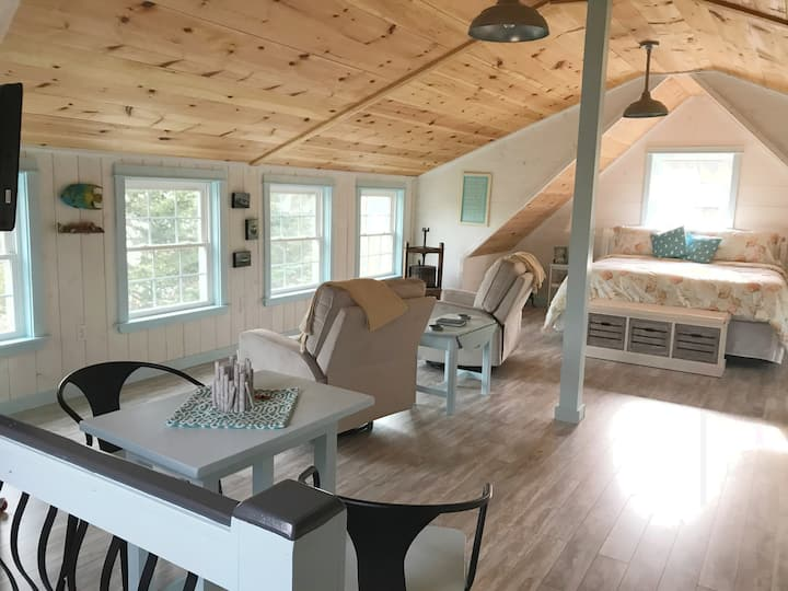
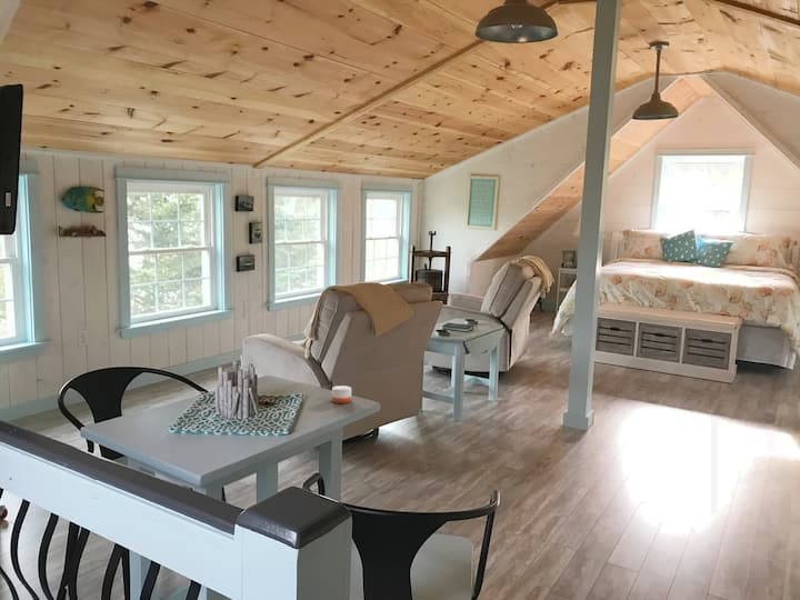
+ candle [331,381,352,404]
